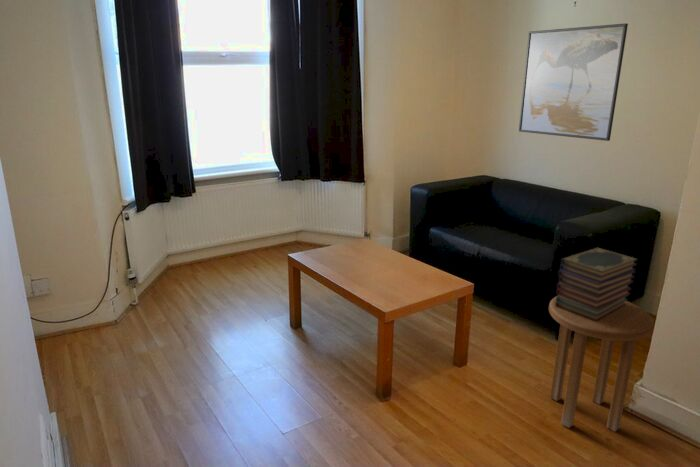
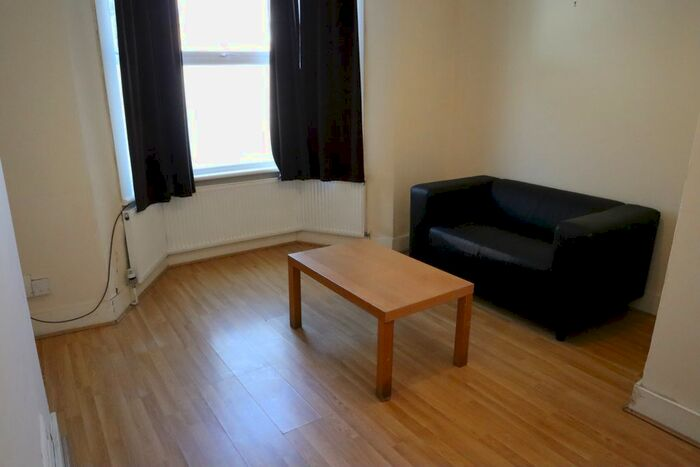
- book stack [555,247,639,322]
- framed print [518,22,629,142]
- side table [548,295,655,433]
